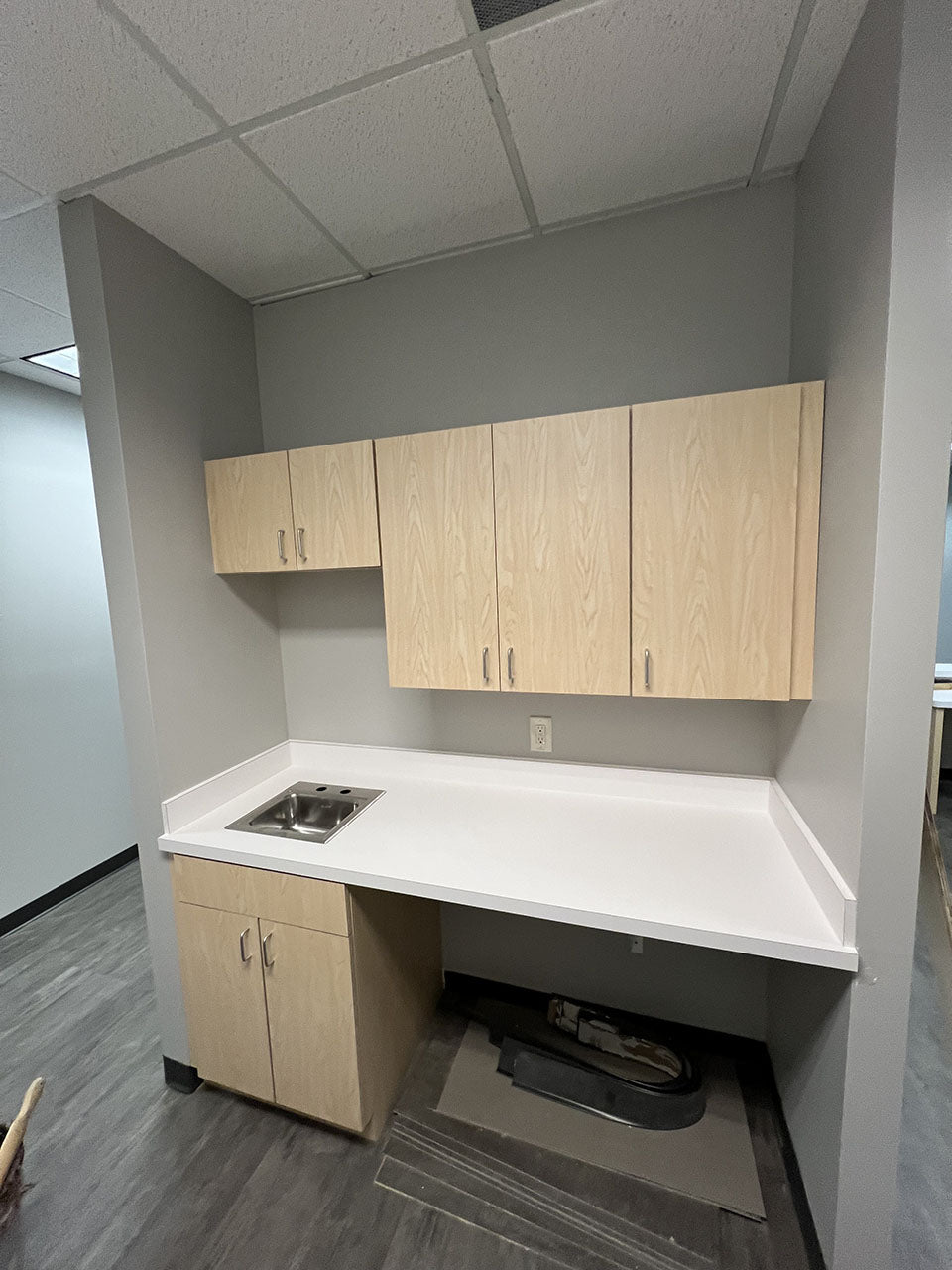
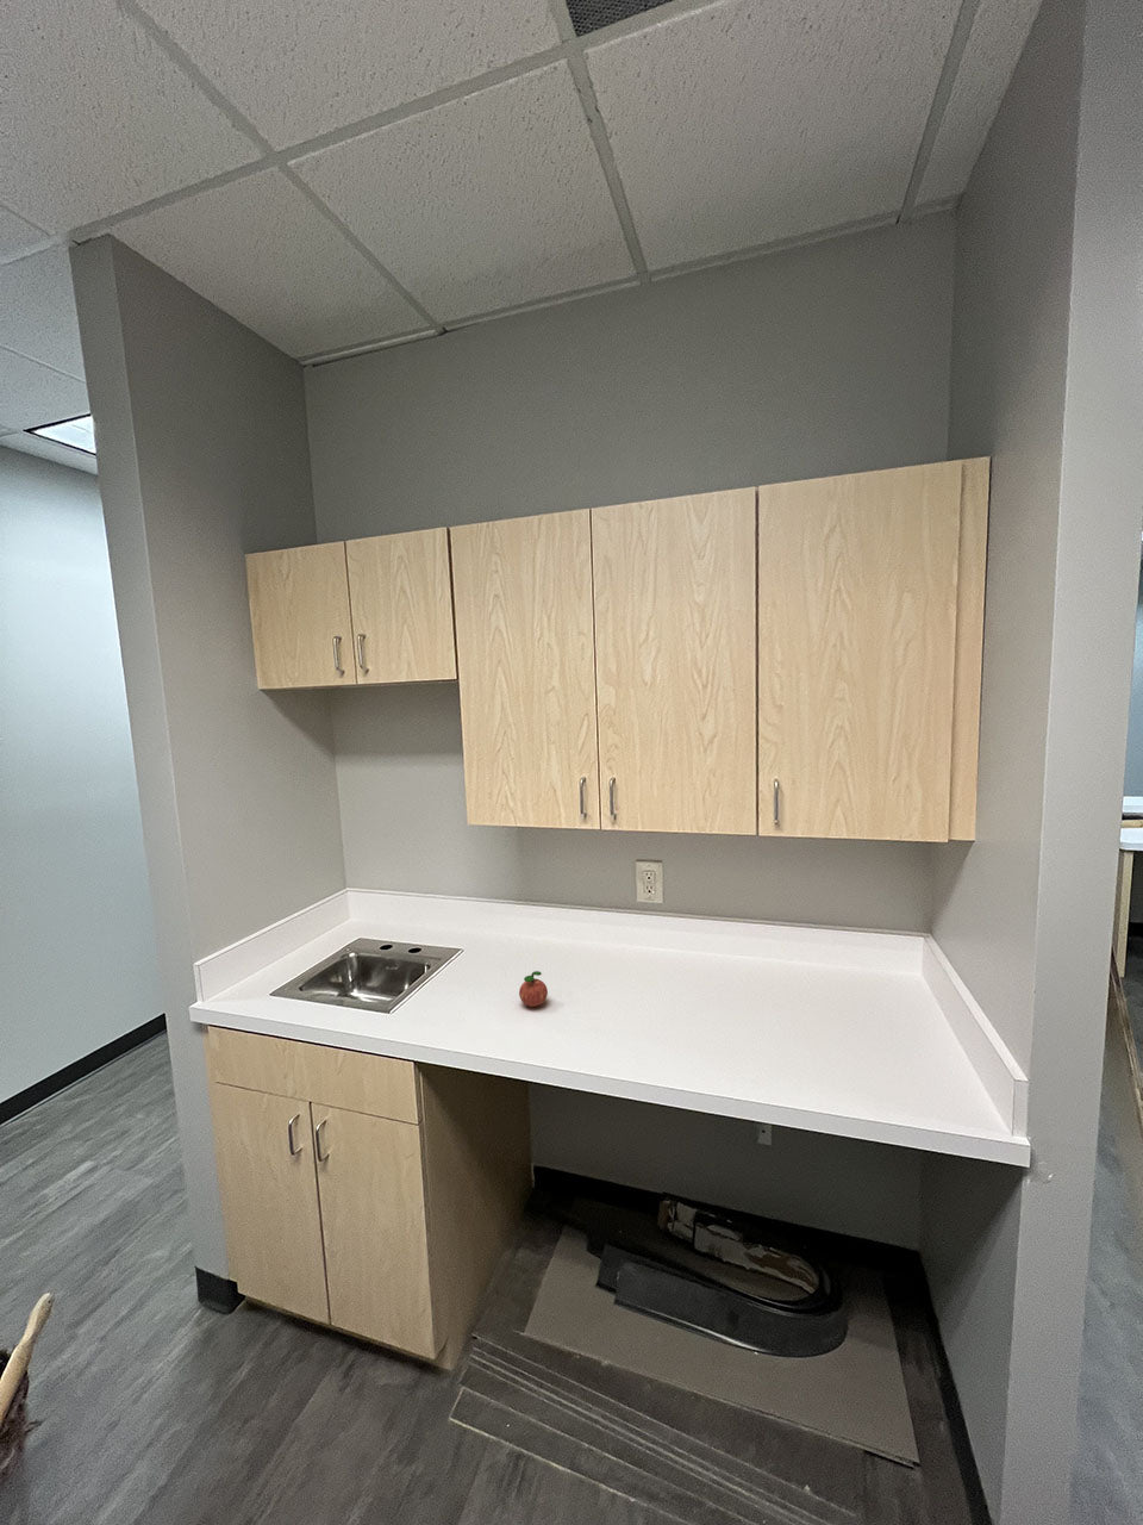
+ apple [517,970,549,1007]
